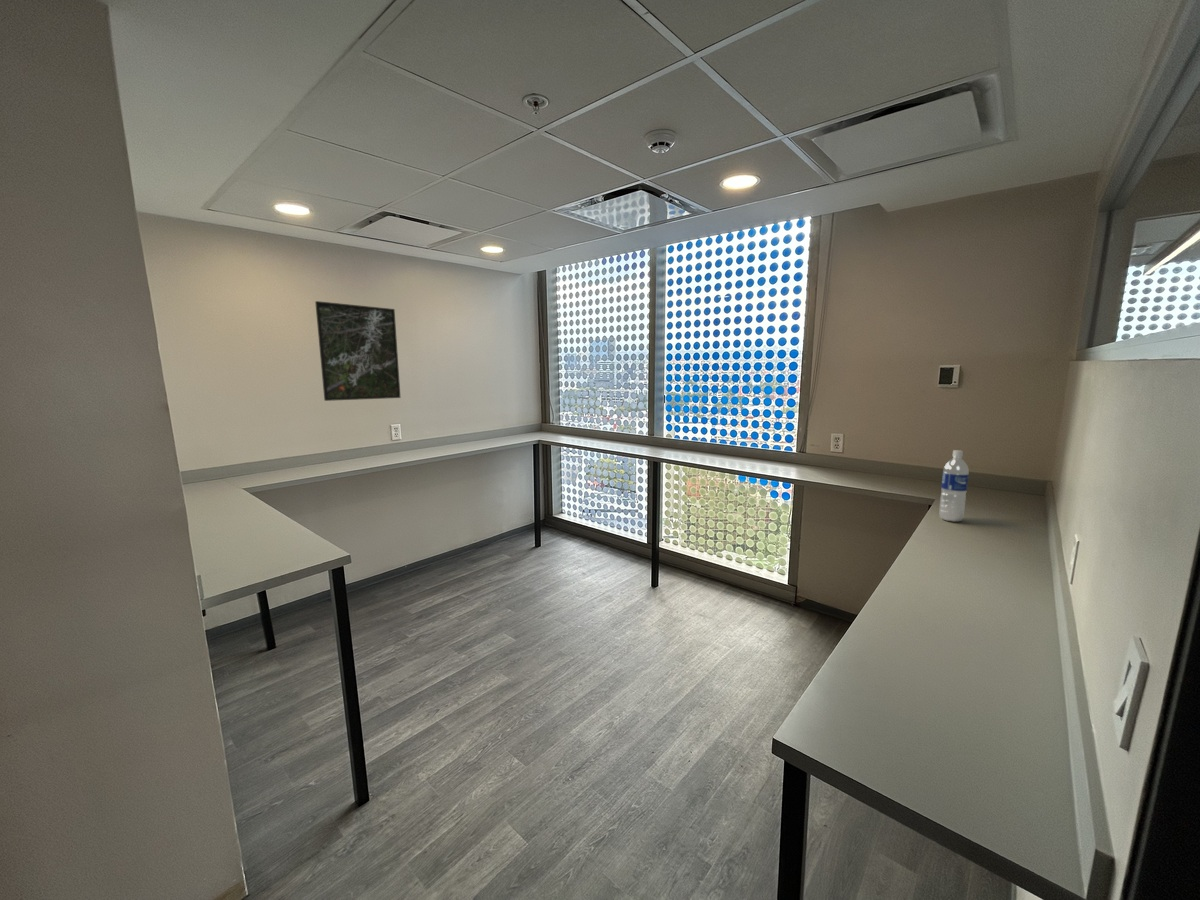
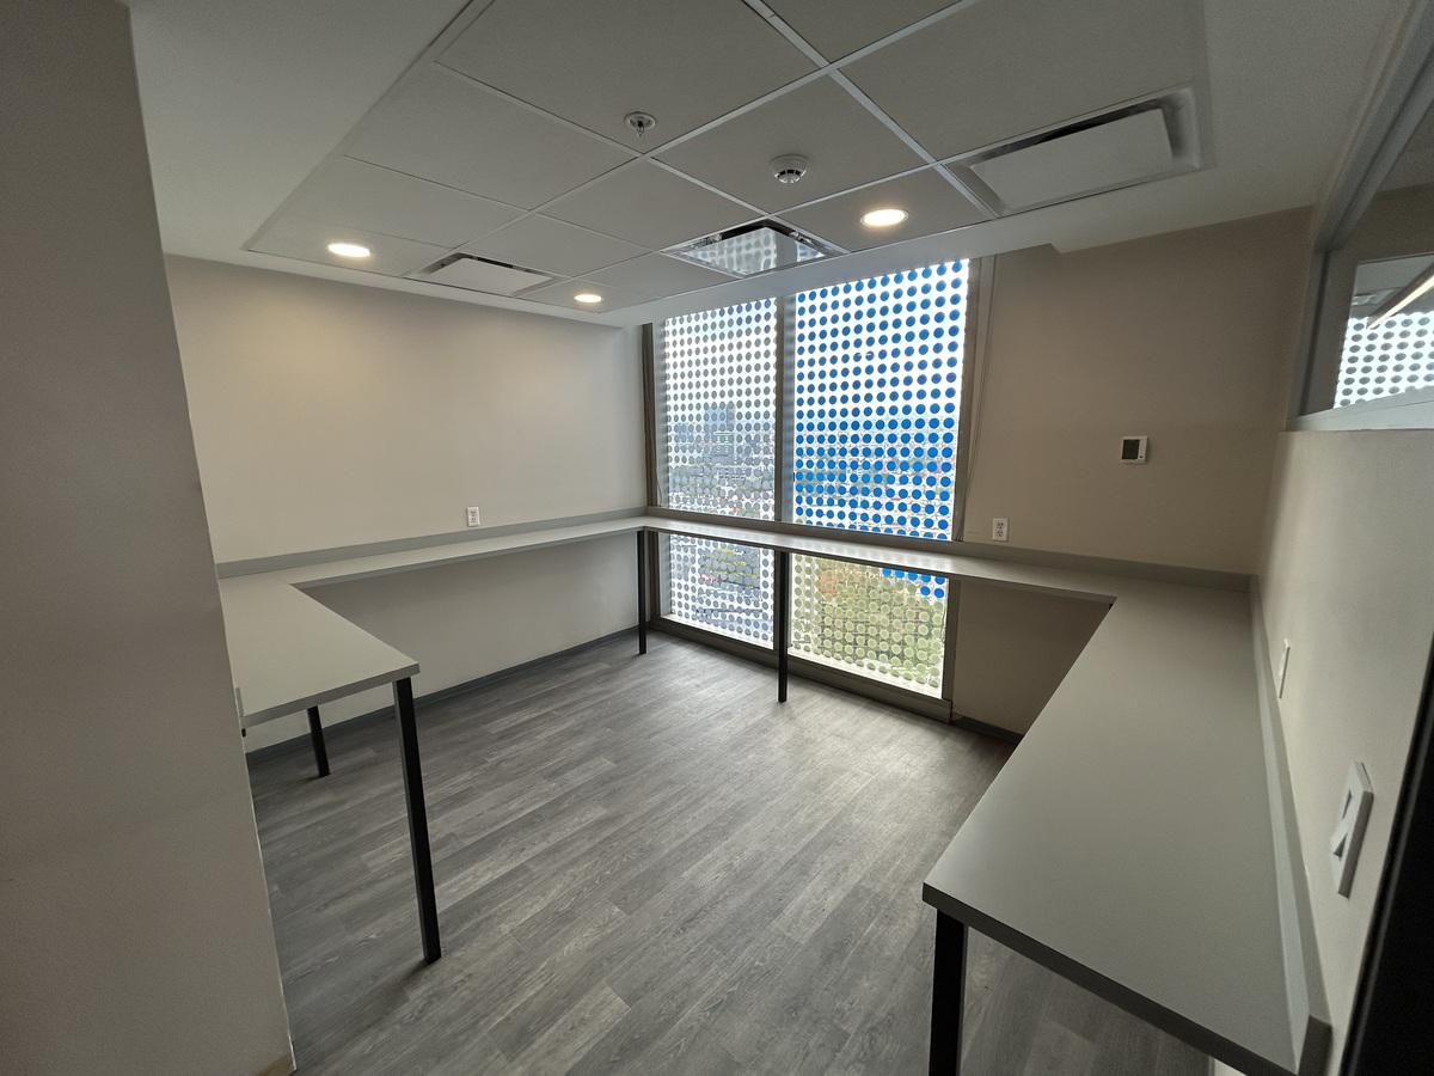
- water bottle [938,449,970,523]
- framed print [314,300,402,402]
